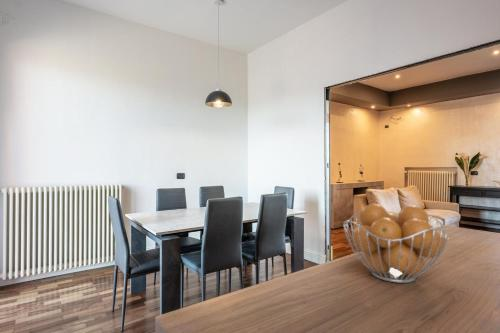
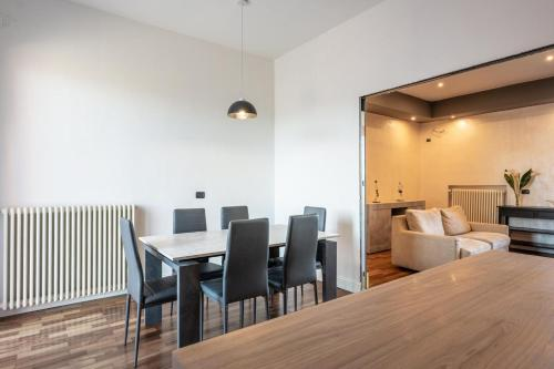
- fruit basket [342,203,450,284]
